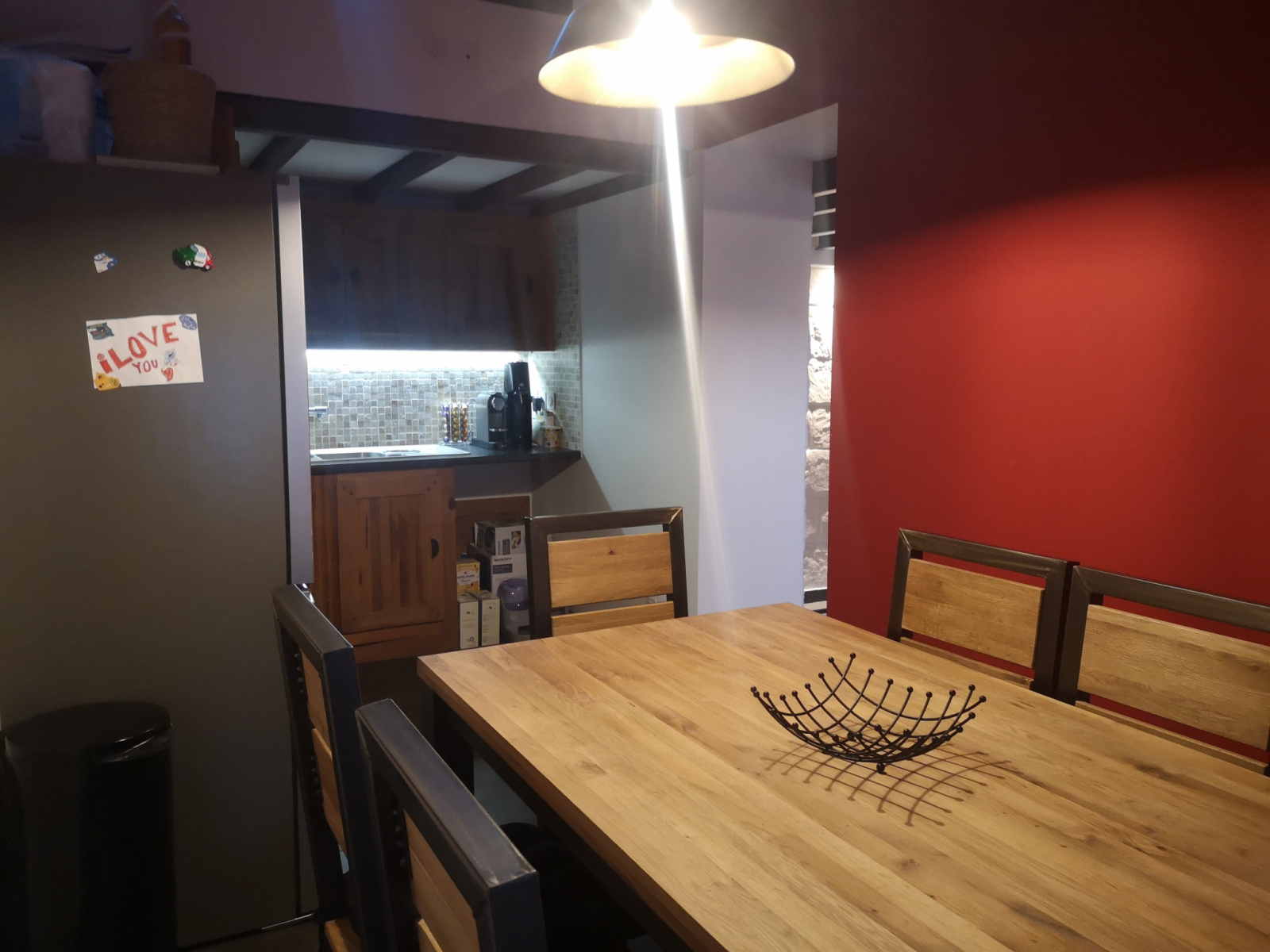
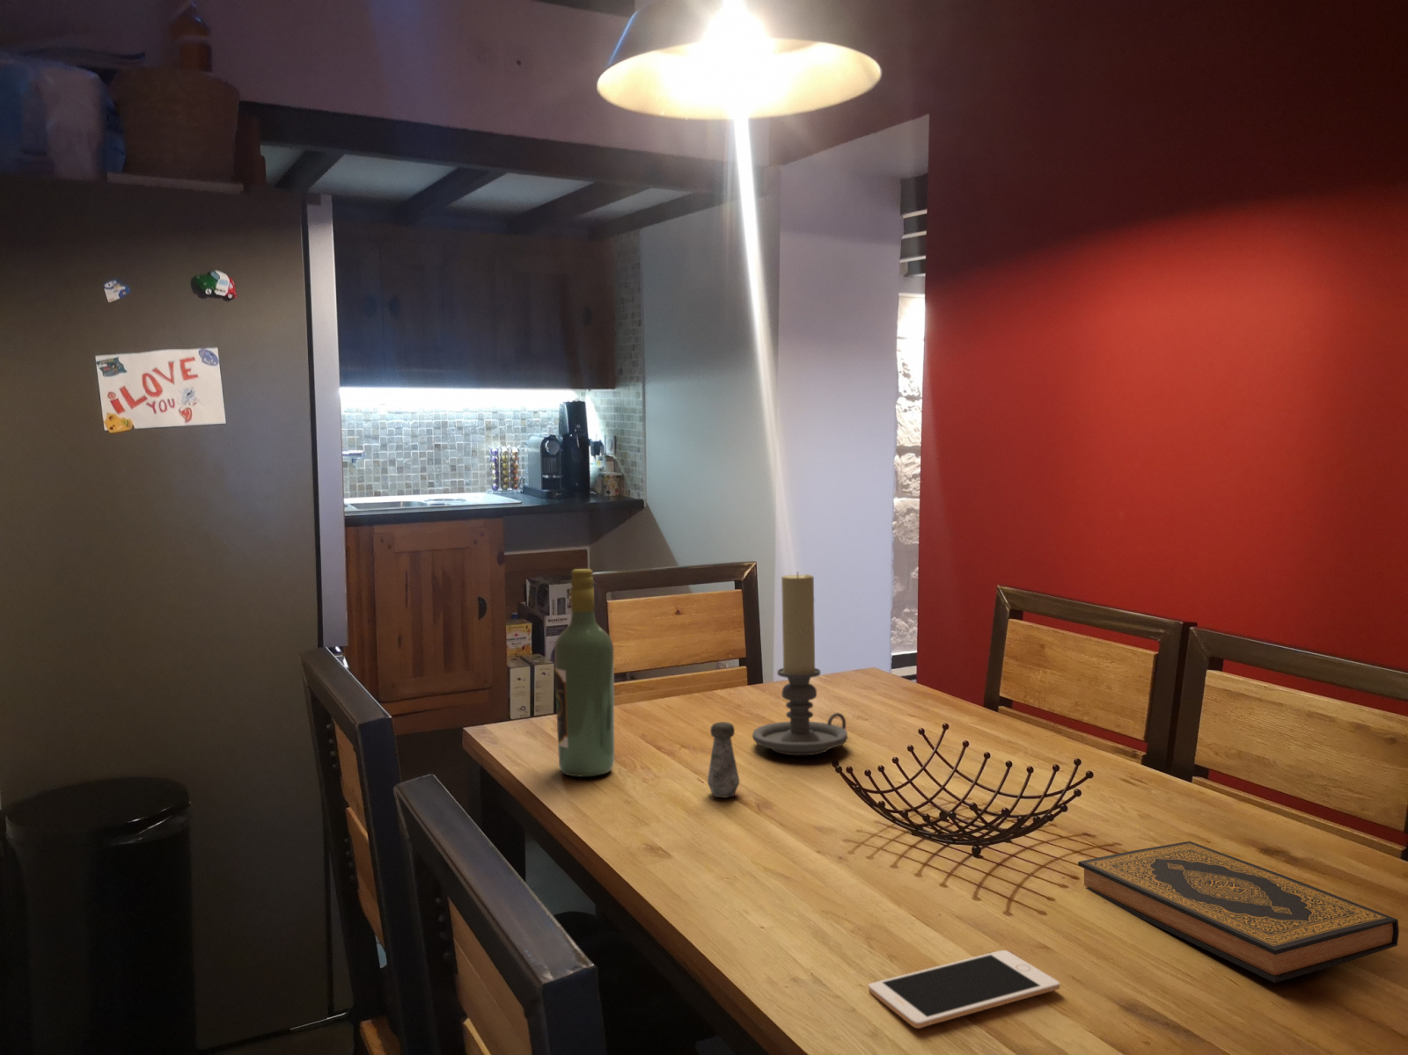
+ salt shaker [706,721,741,798]
+ cell phone [868,950,1060,1028]
+ wine bottle [554,567,615,777]
+ candle holder [752,572,848,756]
+ hardback book [1078,840,1400,984]
